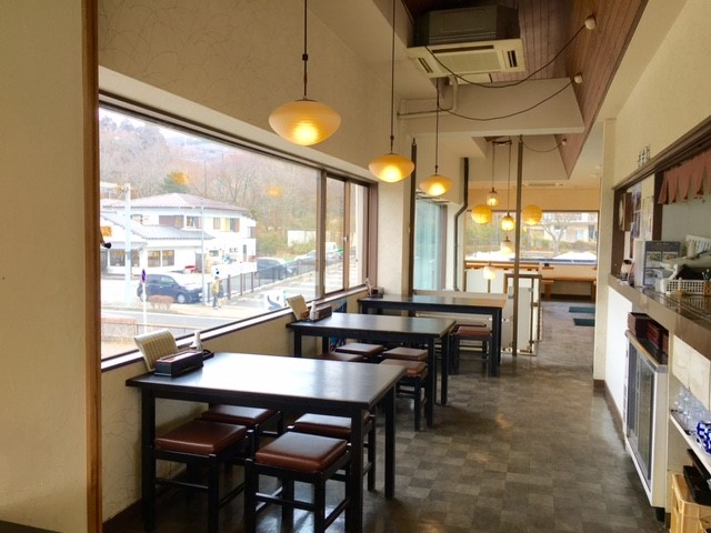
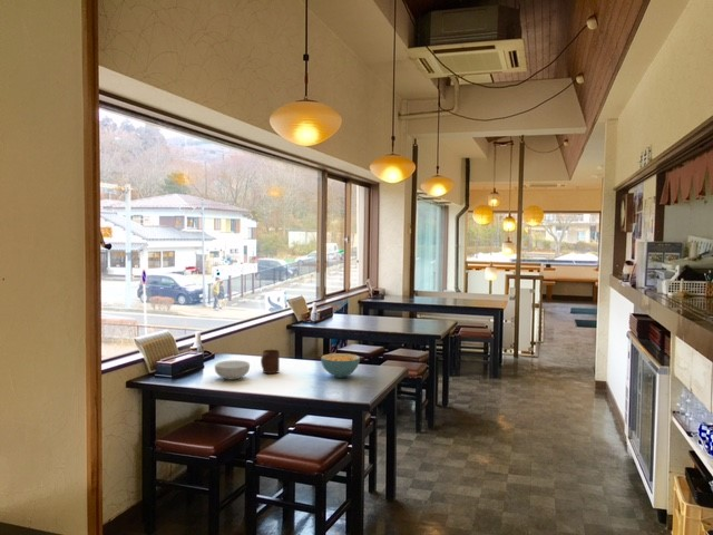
+ cereal bowl [320,352,361,379]
+ cup [260,349,281,374]
+ cereal bowl [214,359,251,380]
